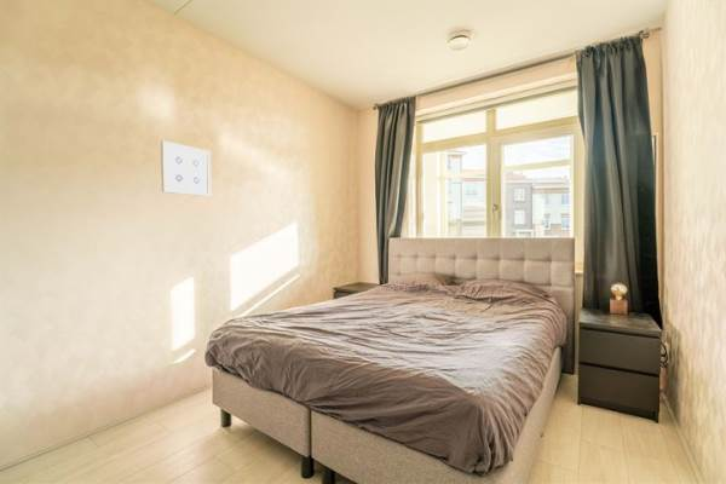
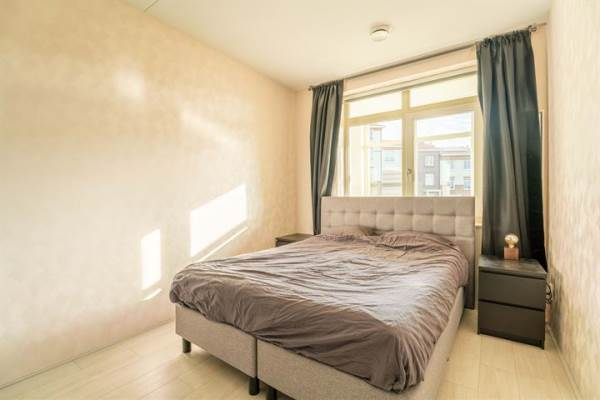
- wall art [160,139,212,197]
